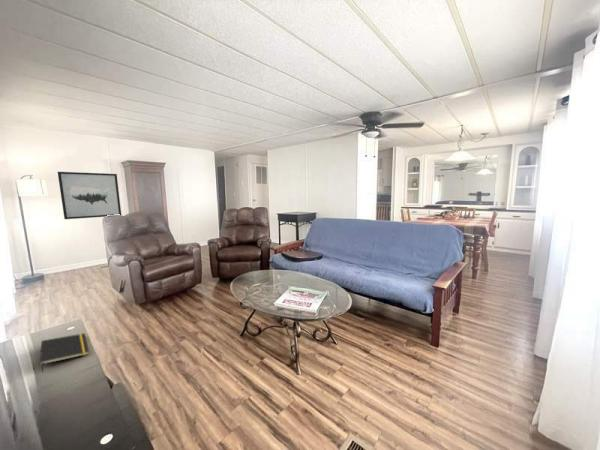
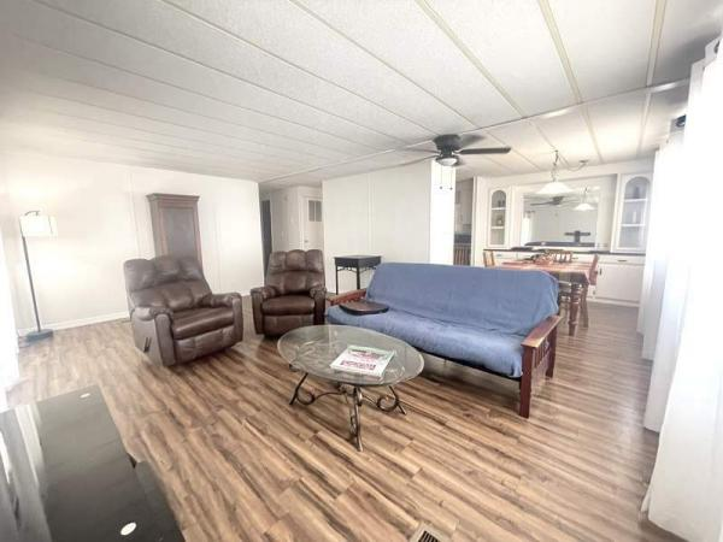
- wall art [57,171,122,220]
- notepad [39,332,90,373]
